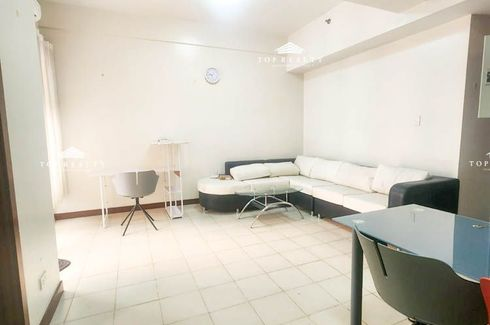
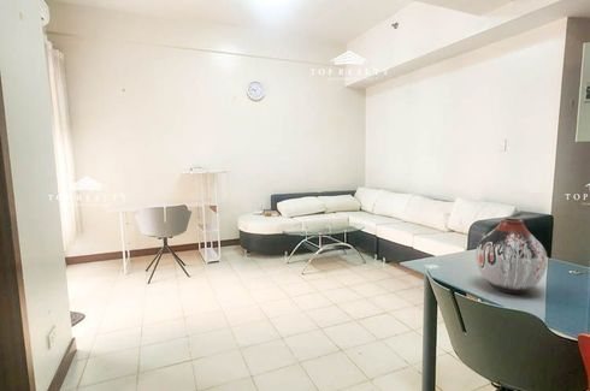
+ vase [474,218,548,295]
